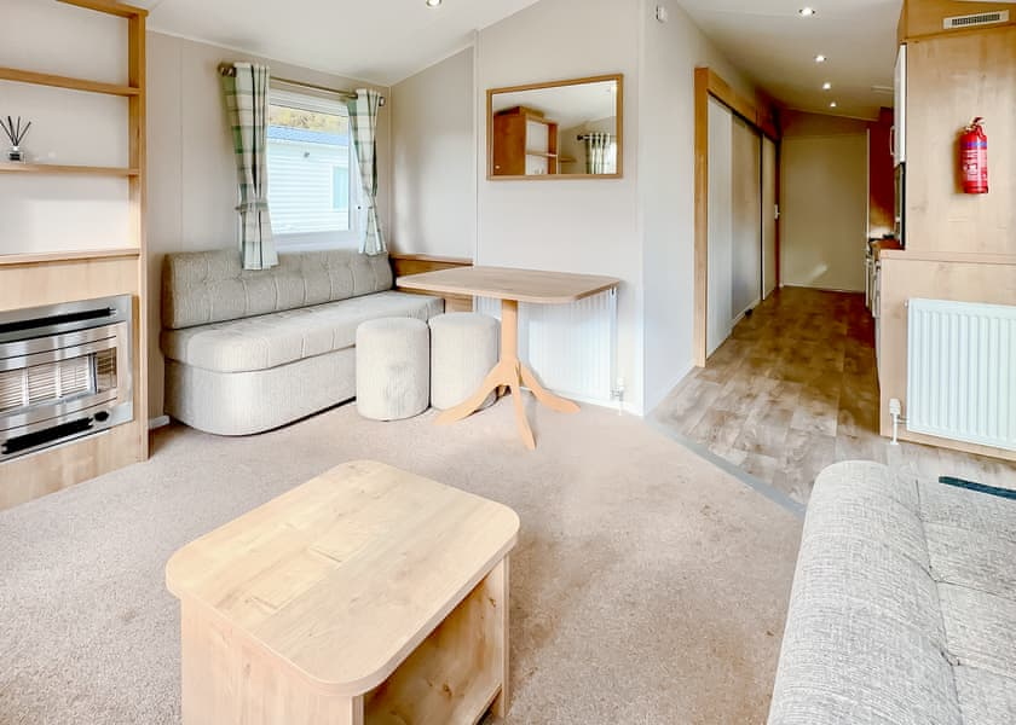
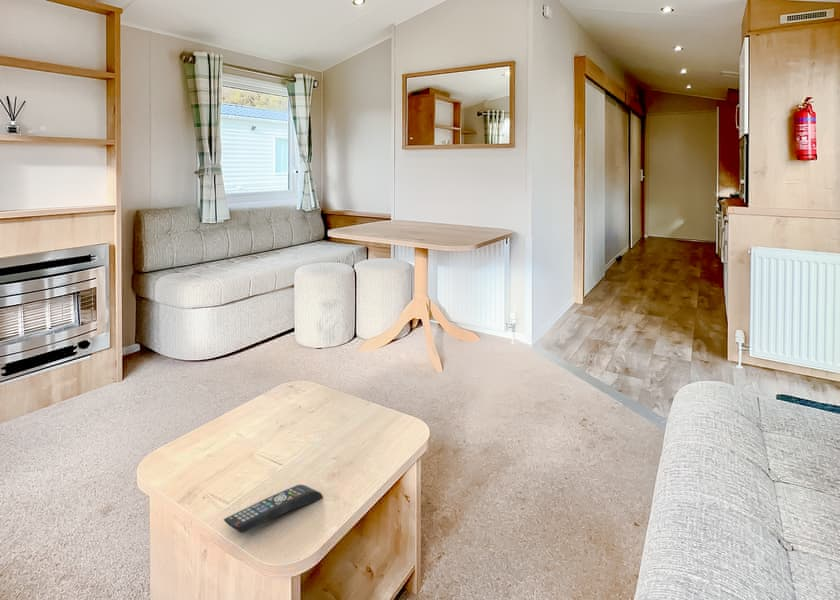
+ remote control [223,484,324,534]
